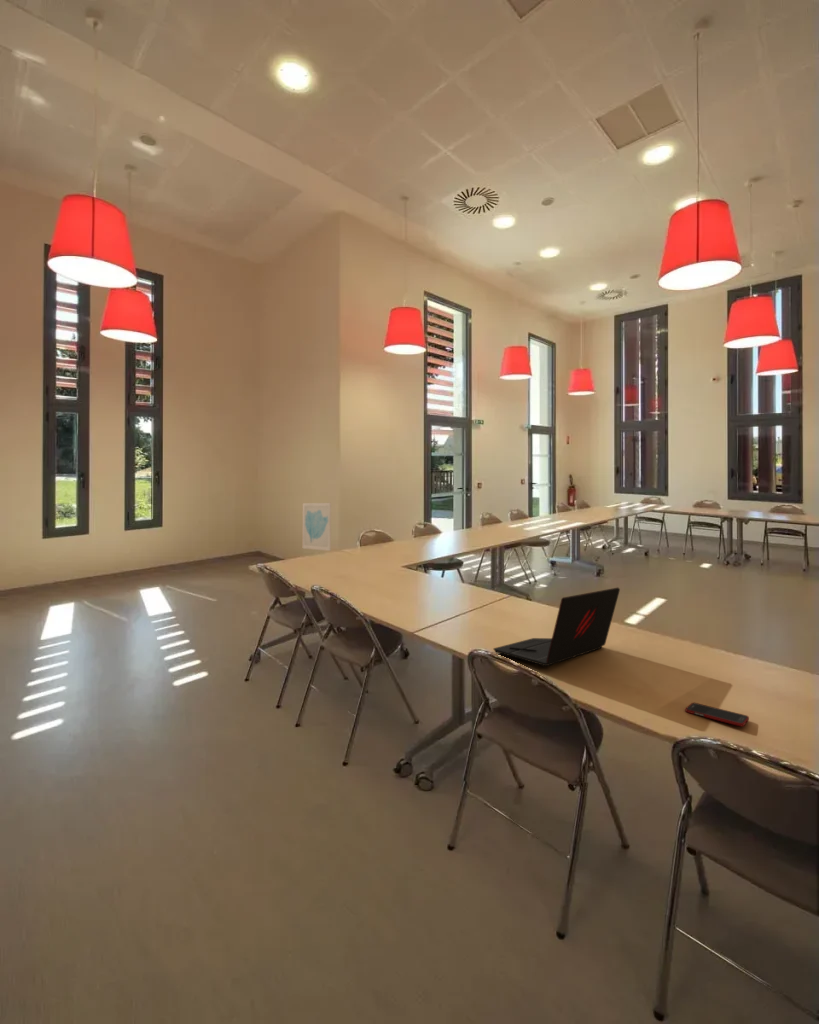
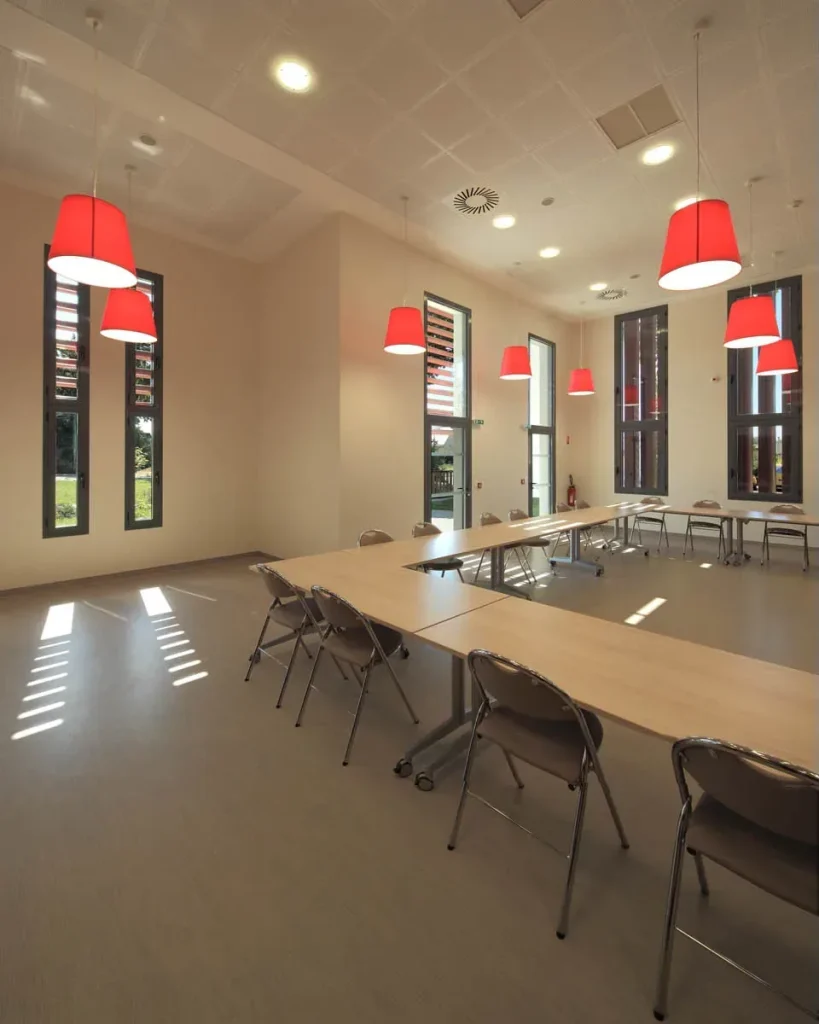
- cell phone [684,702,750,727]
- laptop [493,587,621,667]
- wall art [302,502,332,552]
